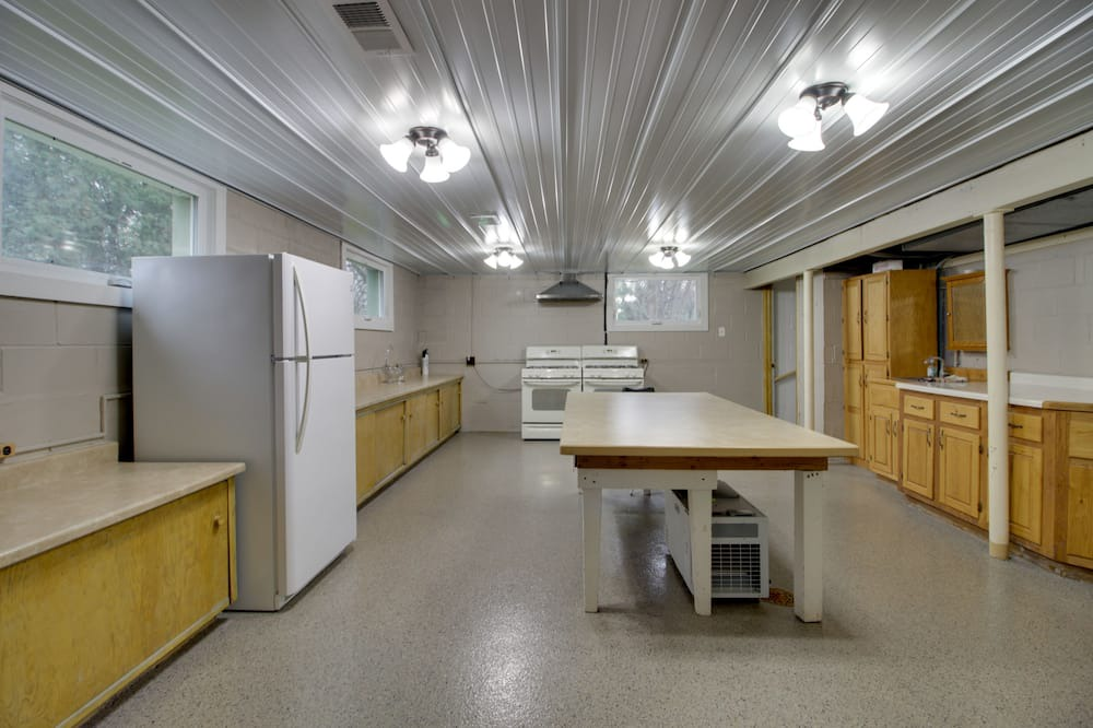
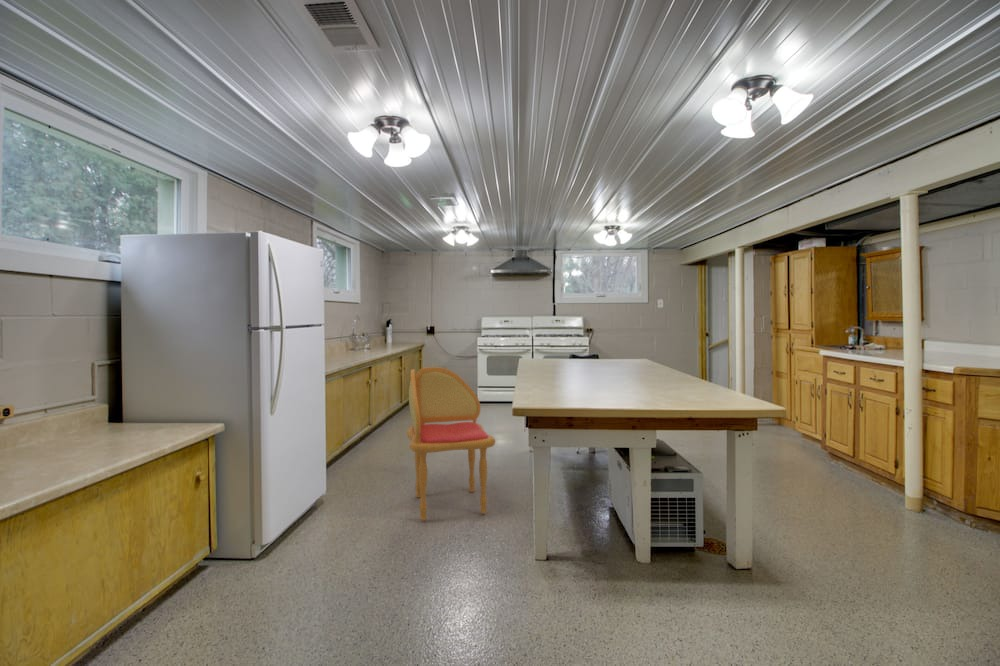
+ dining chair [406,366,496,522]
